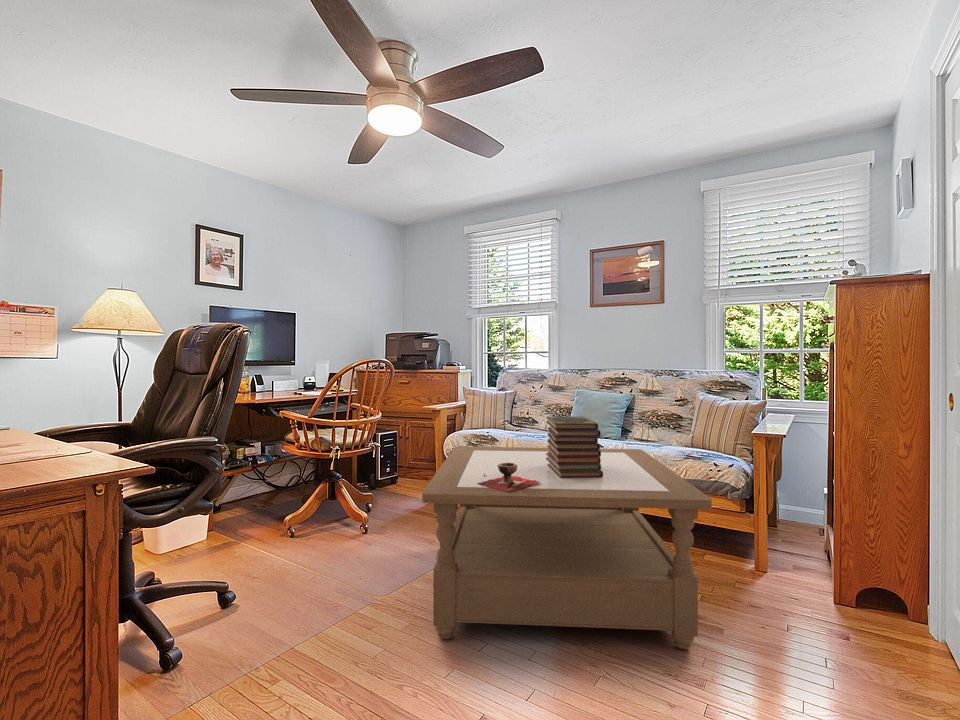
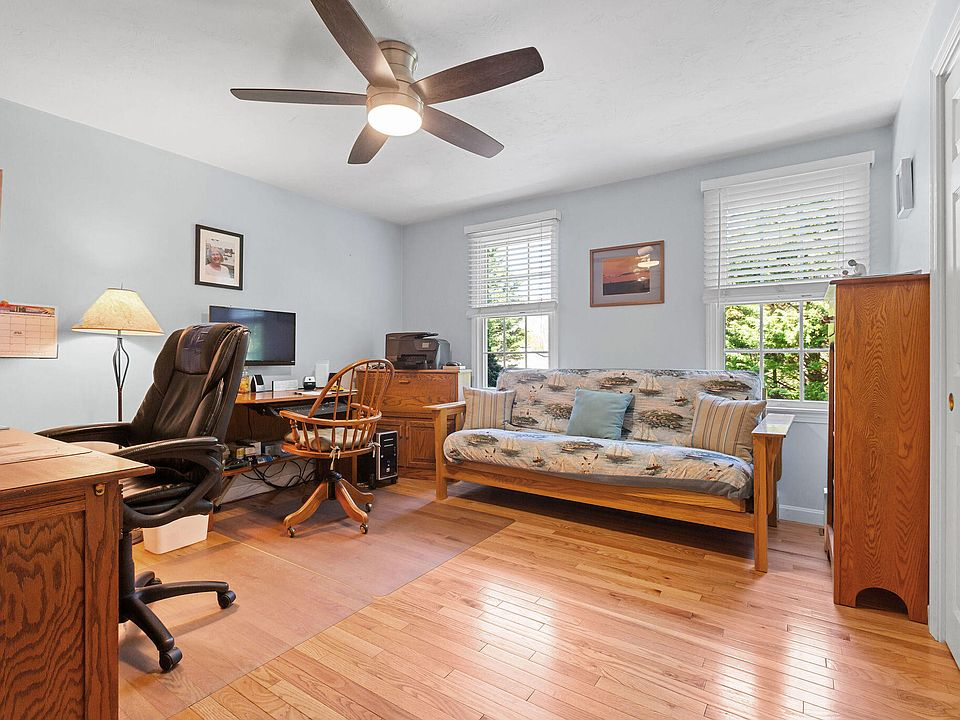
- book stack [545,415,603,478]
- decorative bowl [478,462,540,492]
- coffee table [421,446,713,650]
